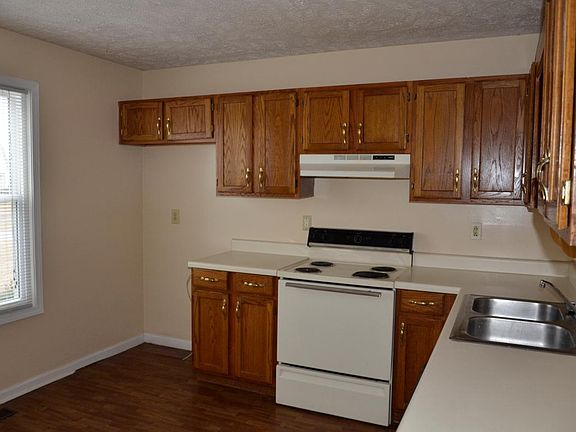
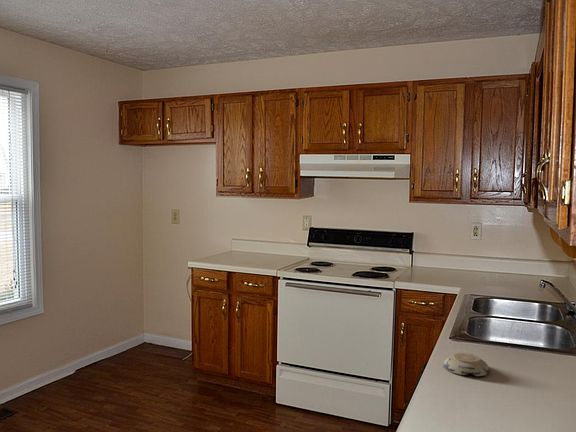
+ decorative bowl [442,352,490,377]
